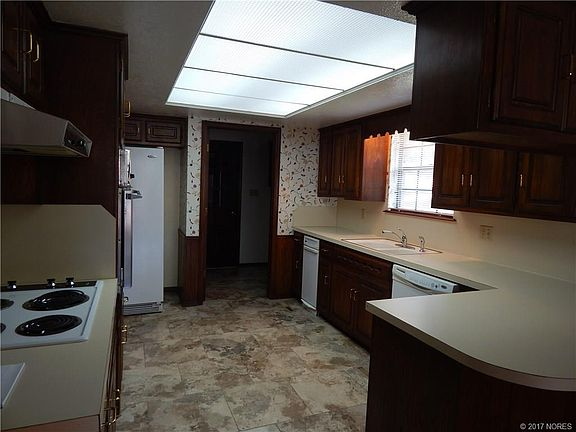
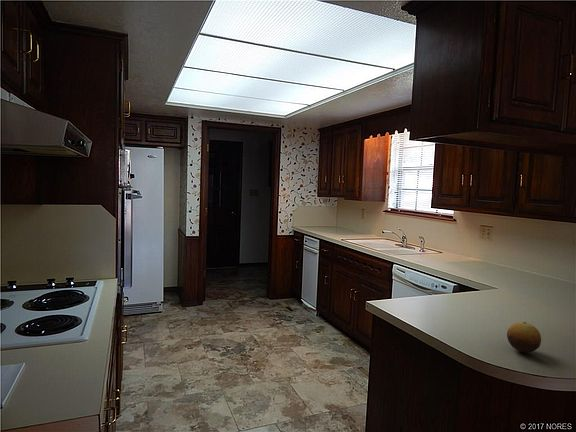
+ fruit [506,321,542,354]
